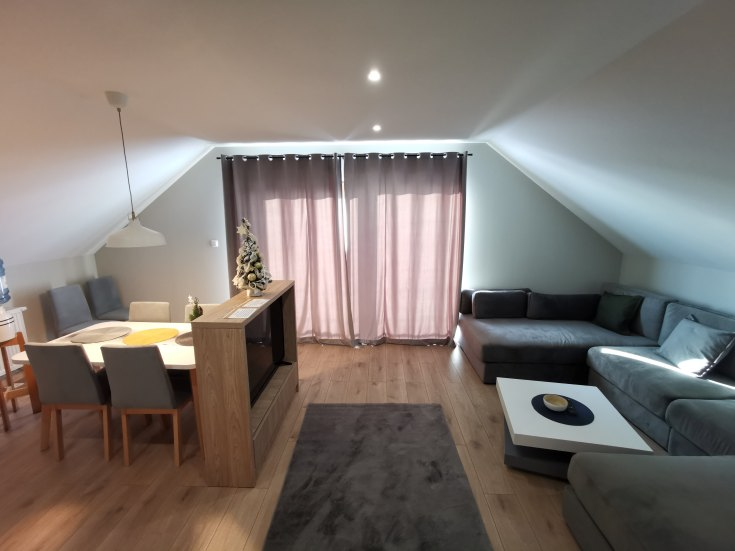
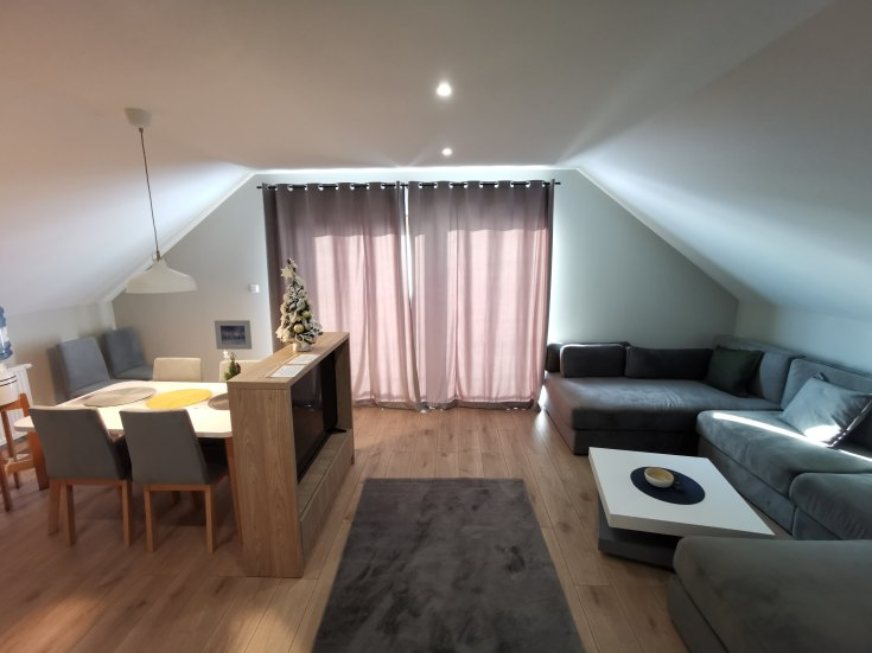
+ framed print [214,319,253,351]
